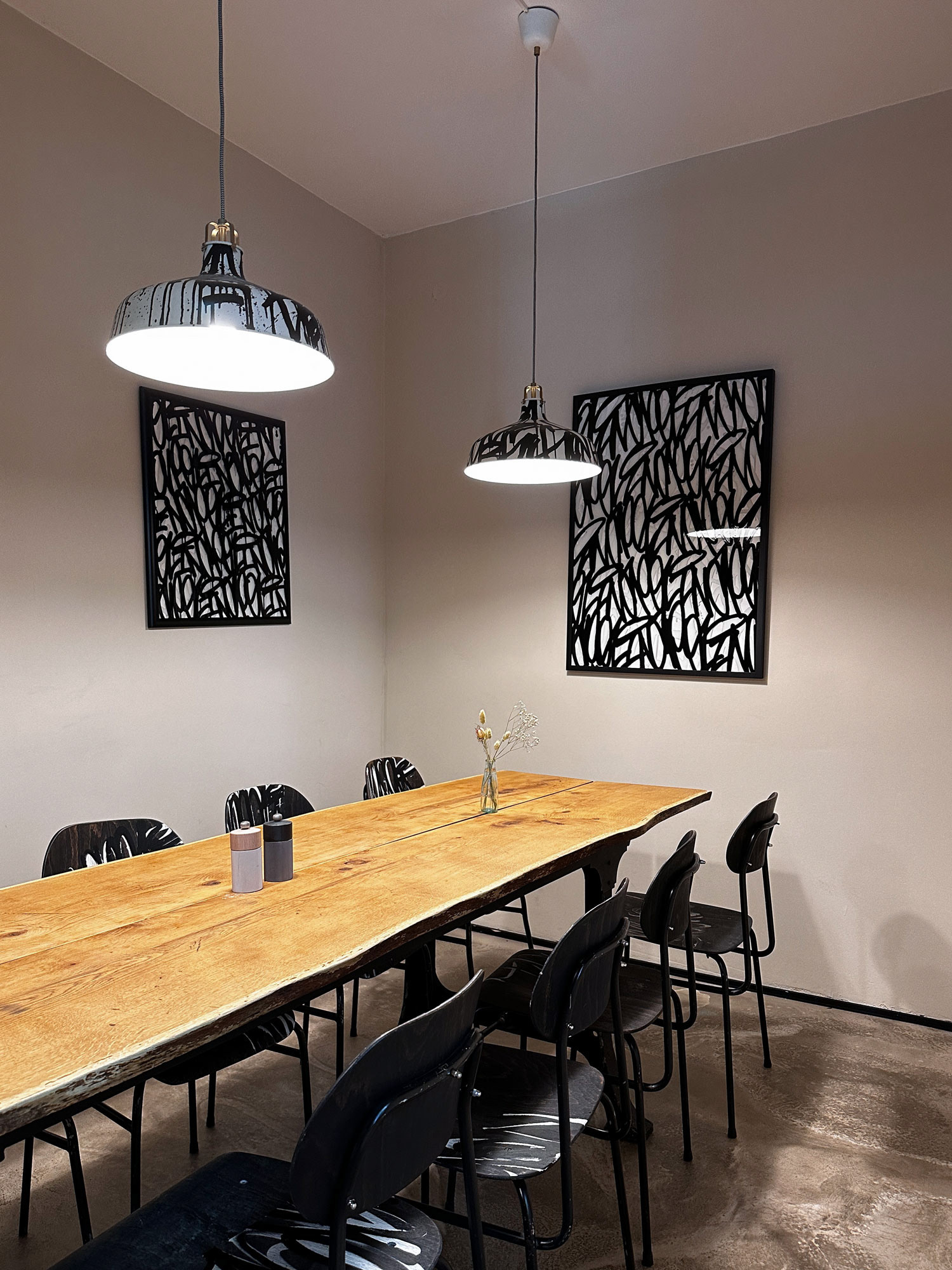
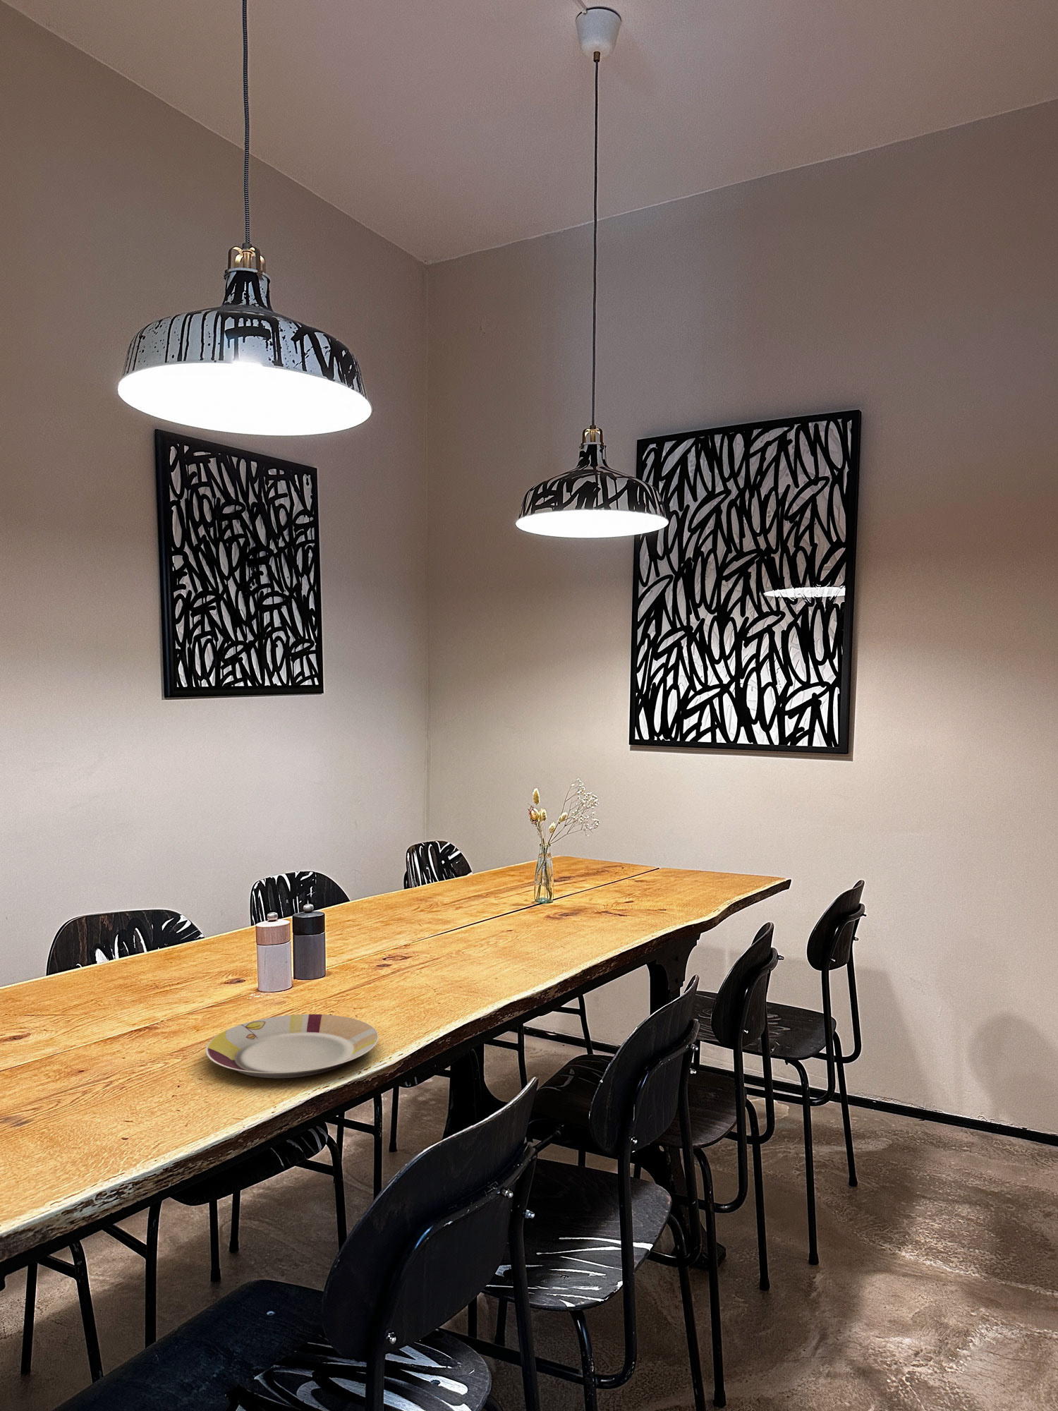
+ plate [206,1013,379,1079]
